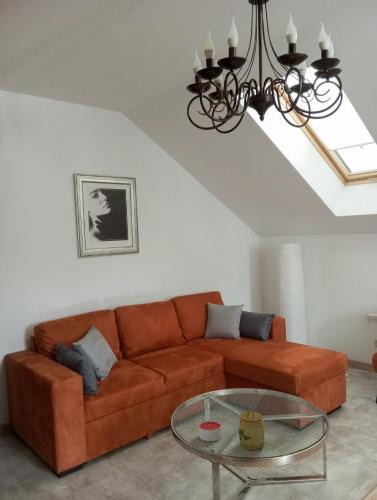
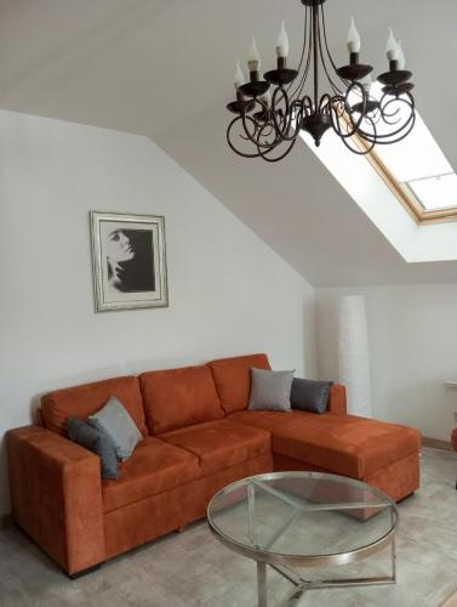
- candle [198,420,223,442]
- jar [238,409,266,451]
